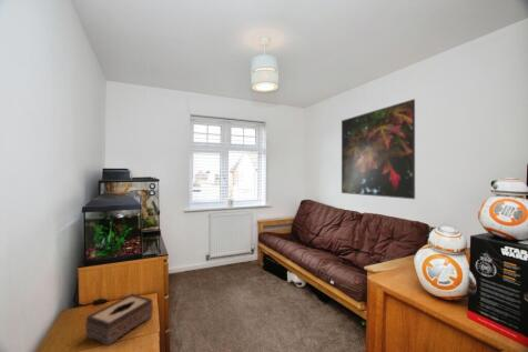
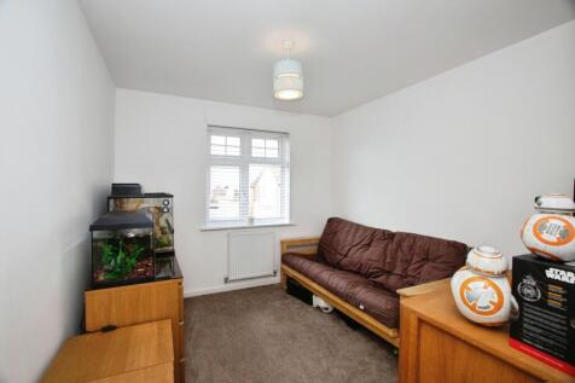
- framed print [341,98,416,200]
- tissue box [84,293,154,346]
